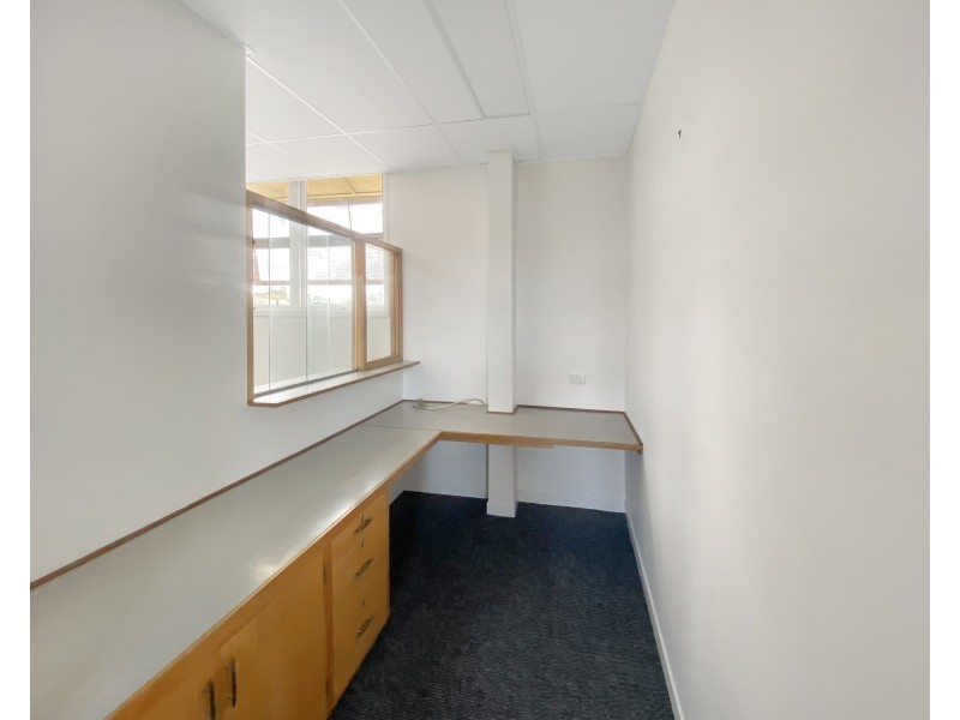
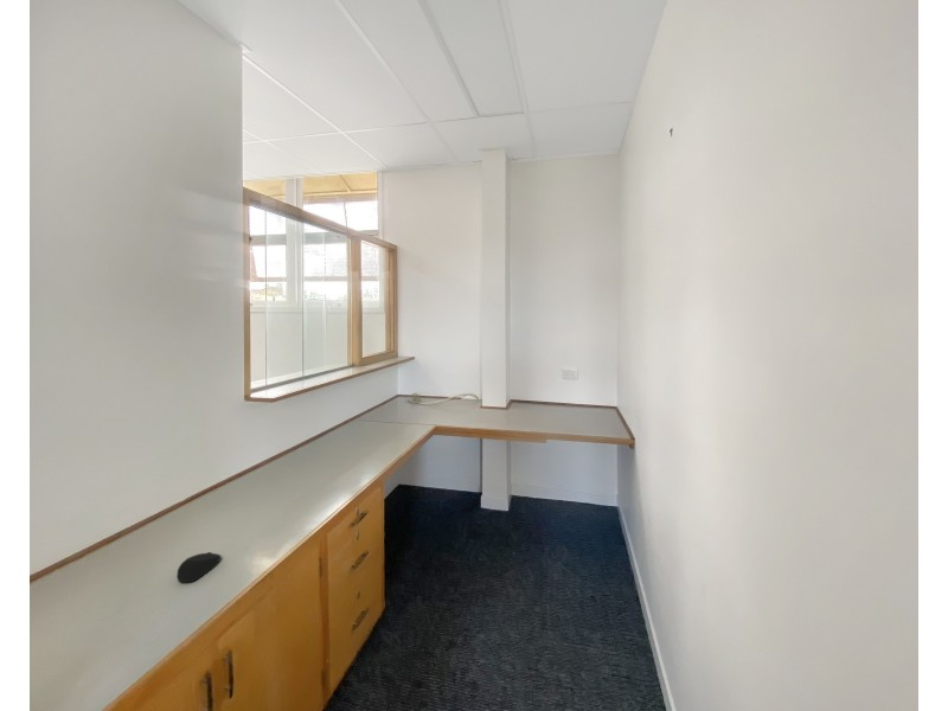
+ computer mouse [175,551,222,583]
